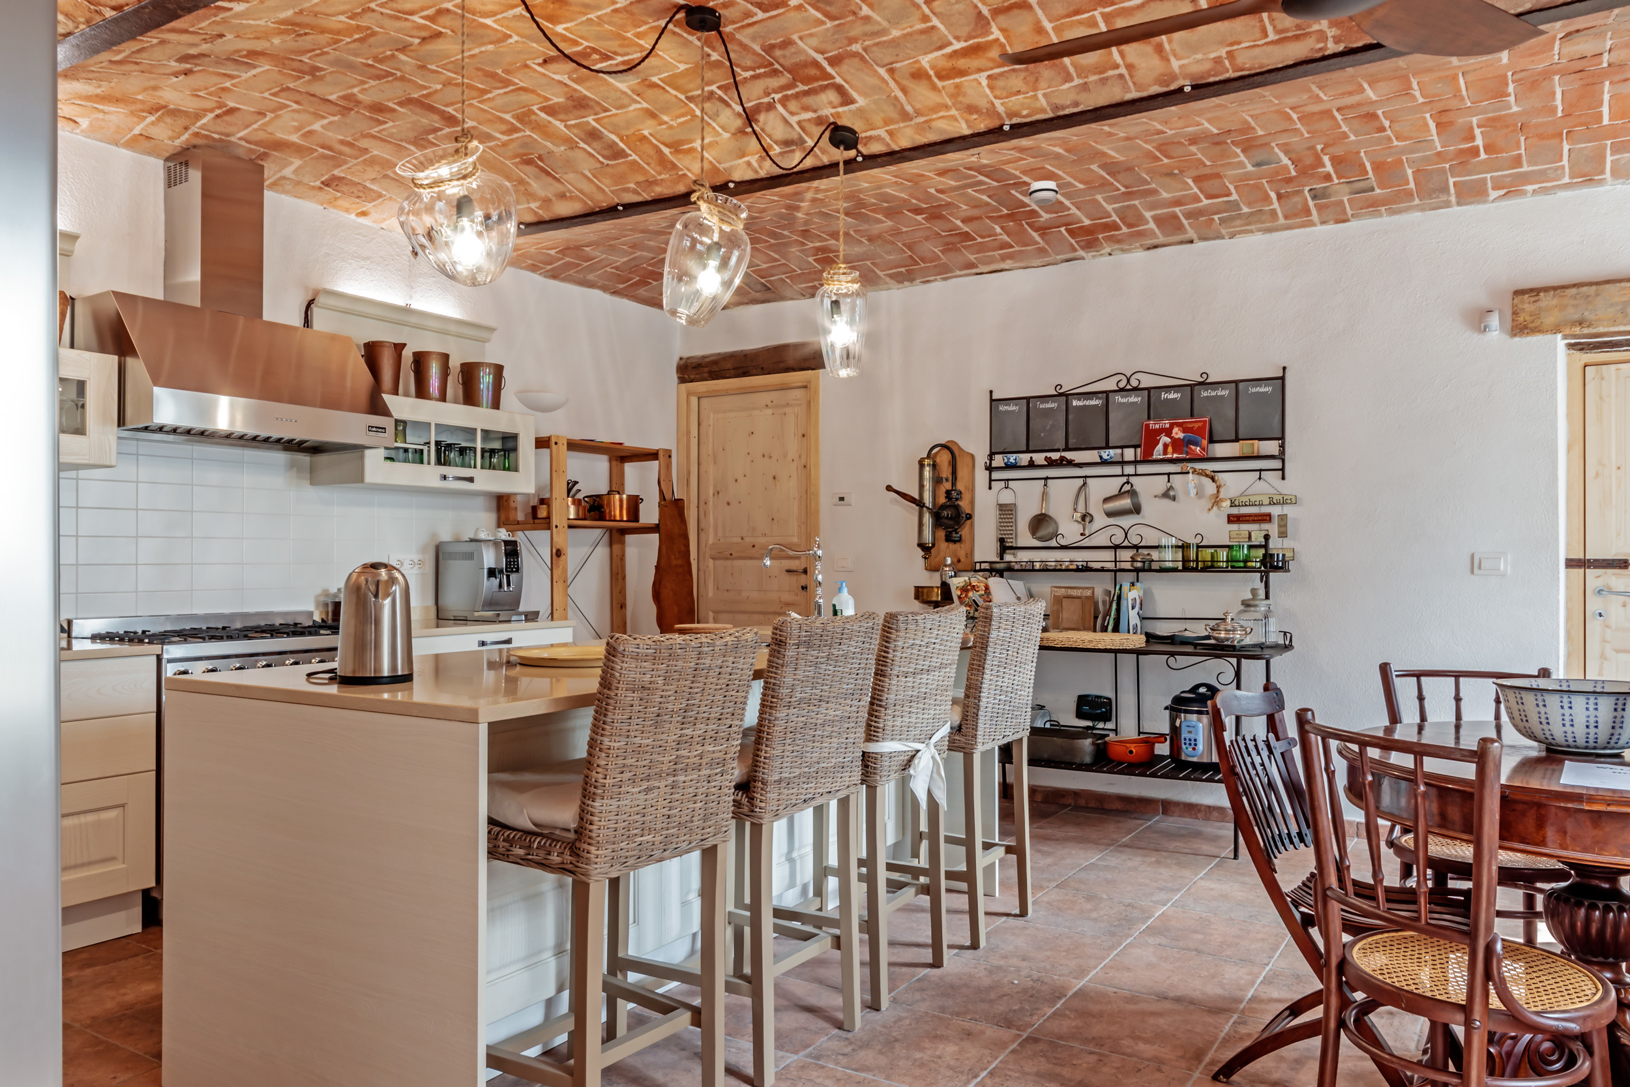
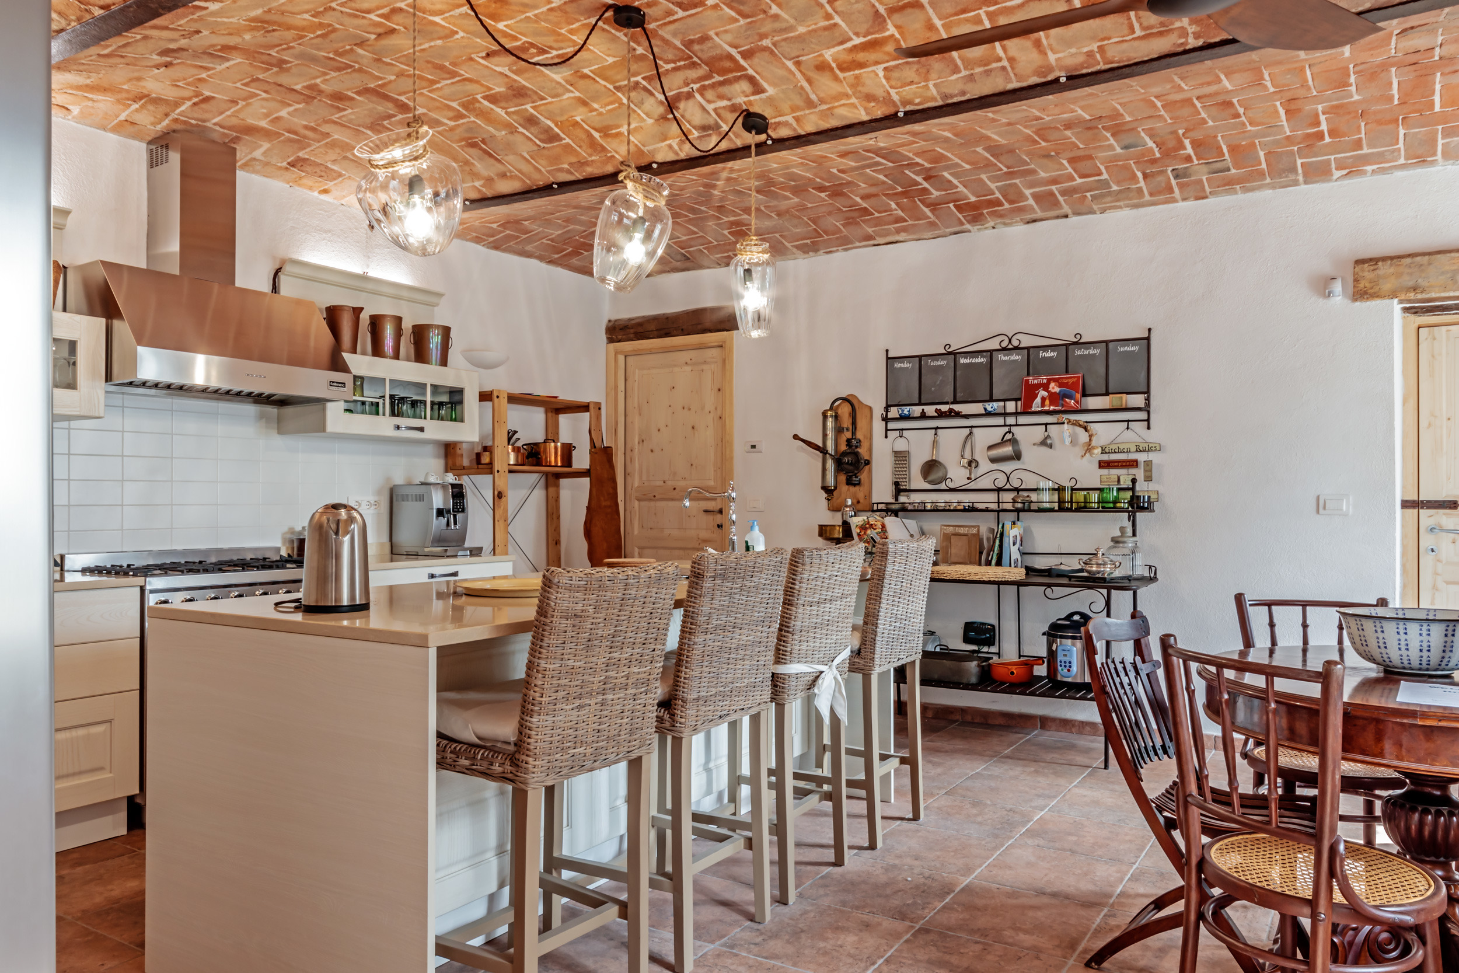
- smoke detector [1028,180,1059,206]
